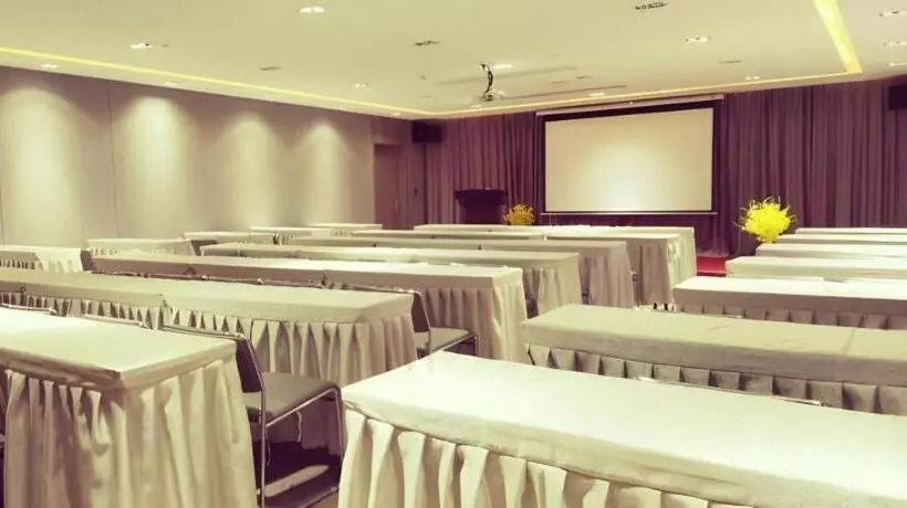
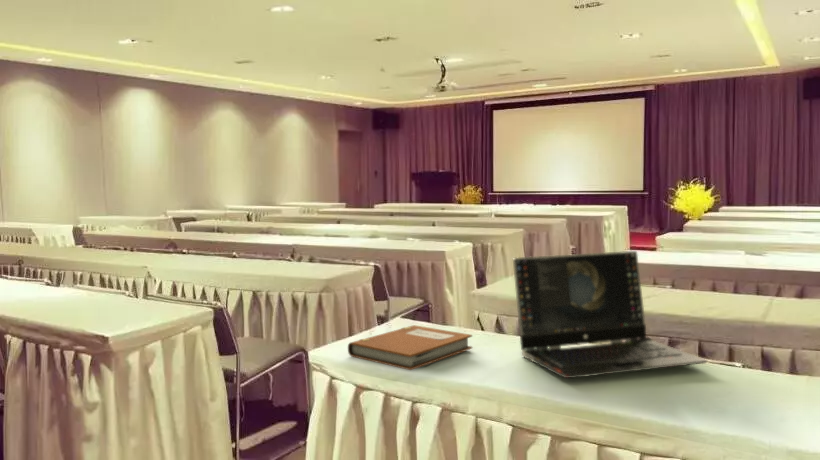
+ notebook [347,324,473,371]
+ laptop computer [512,250,708,379]
